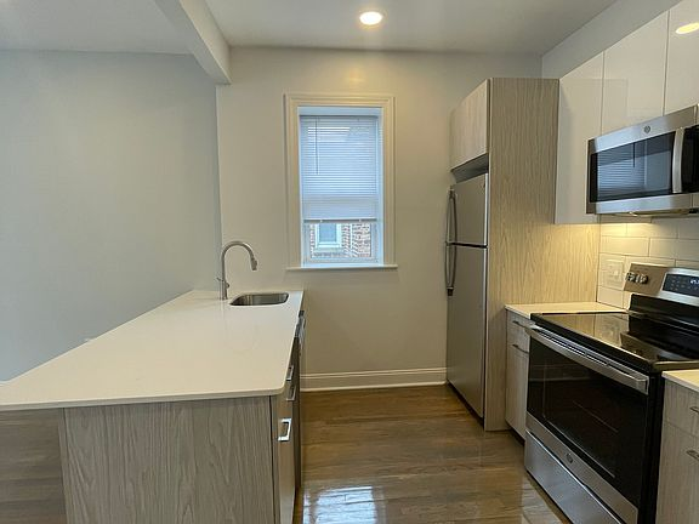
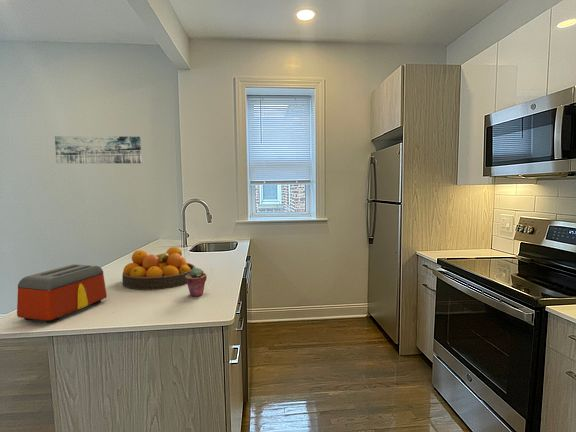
+ toaster [16,263,108,324]
+ potted succulent [185,267,208,297]
+ wall art [54,135,142,164]
+ fruit bowl [121,246,196,291]
